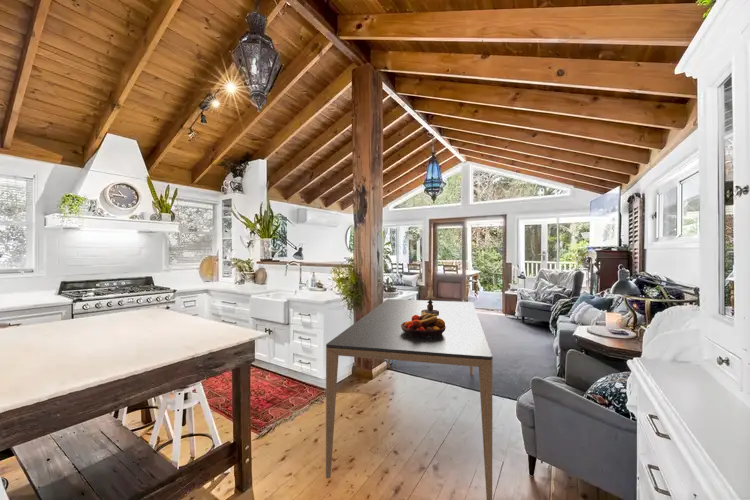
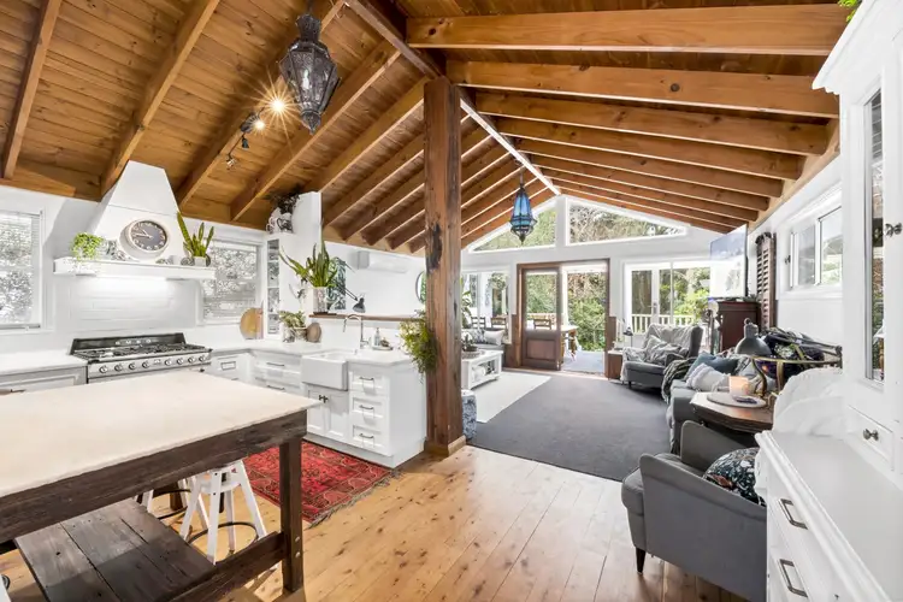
- fruit bowl [401,312,446,338]
- dining table [325,298,494,500]
- candlestick [421,289,439,315]
